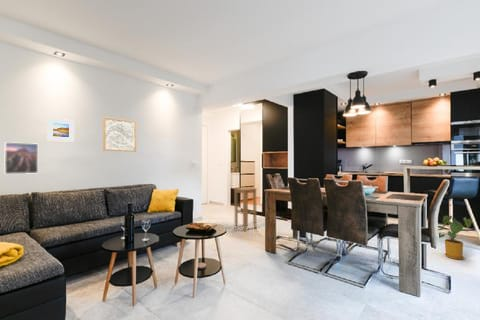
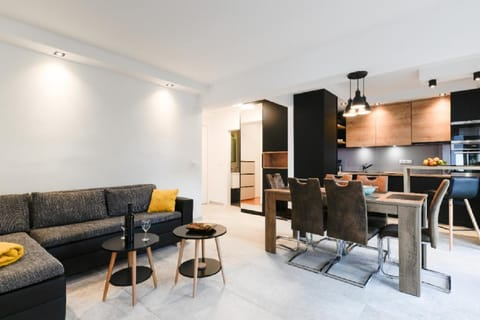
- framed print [46,117,75,143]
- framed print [3,141,39,175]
- stool [232,186,258,232]
- house plant [437,215,473,260]
- wall art [102,116,137,152]
